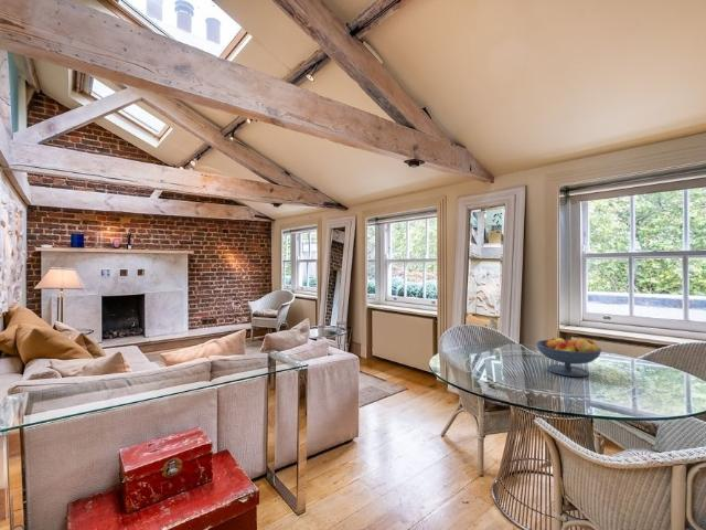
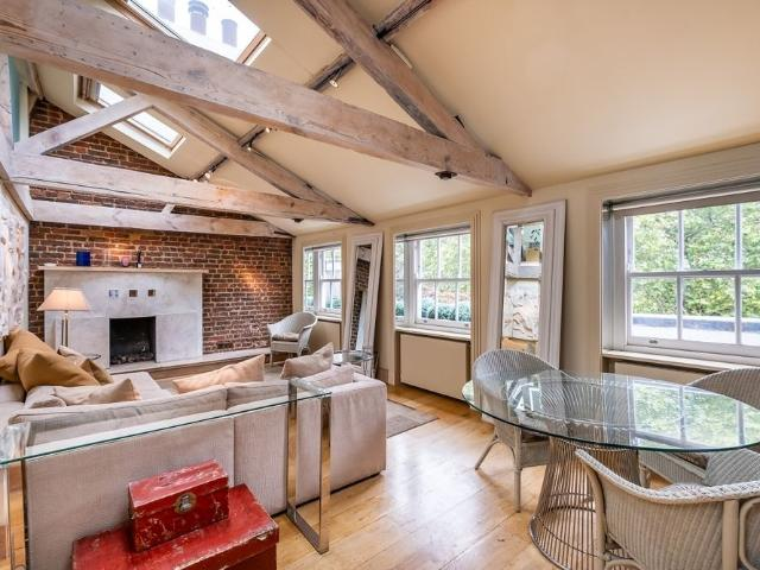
- fruit bowl [535,336,603,378]
